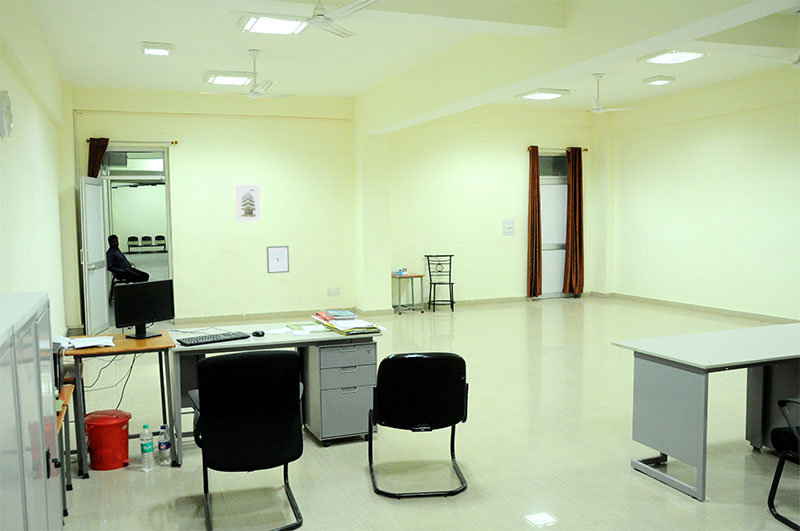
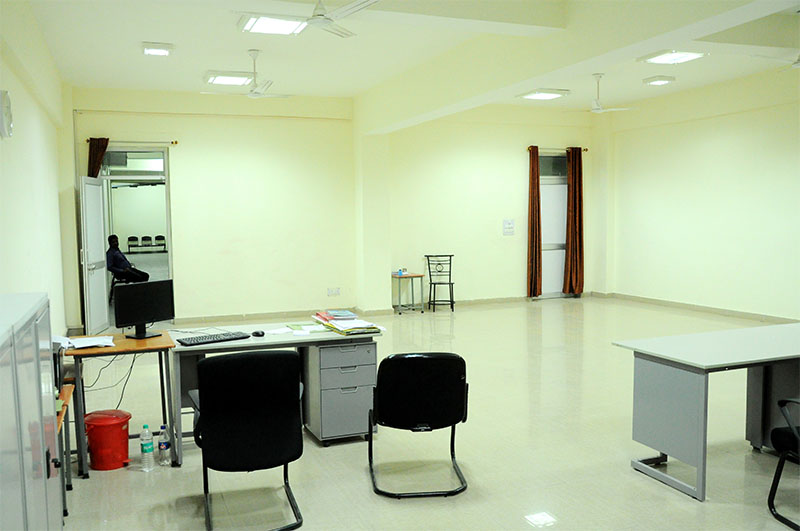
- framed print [234,184,262,223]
- wall art [266,245,290,274]
